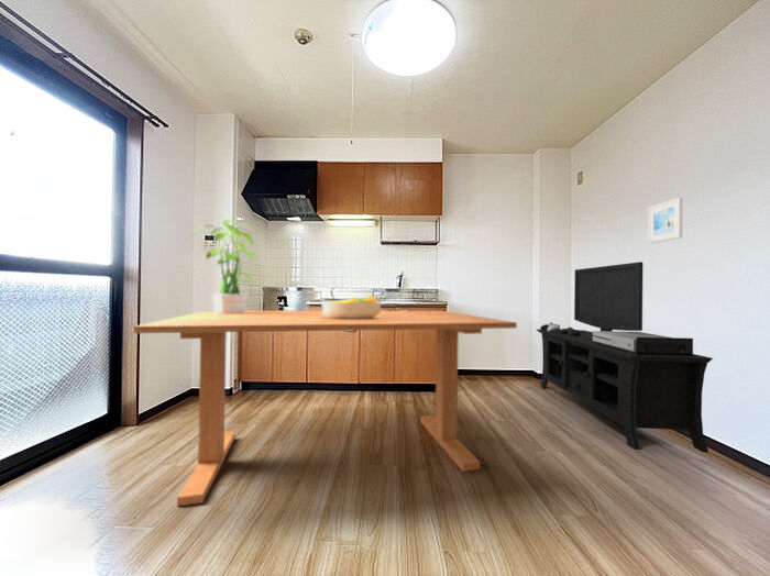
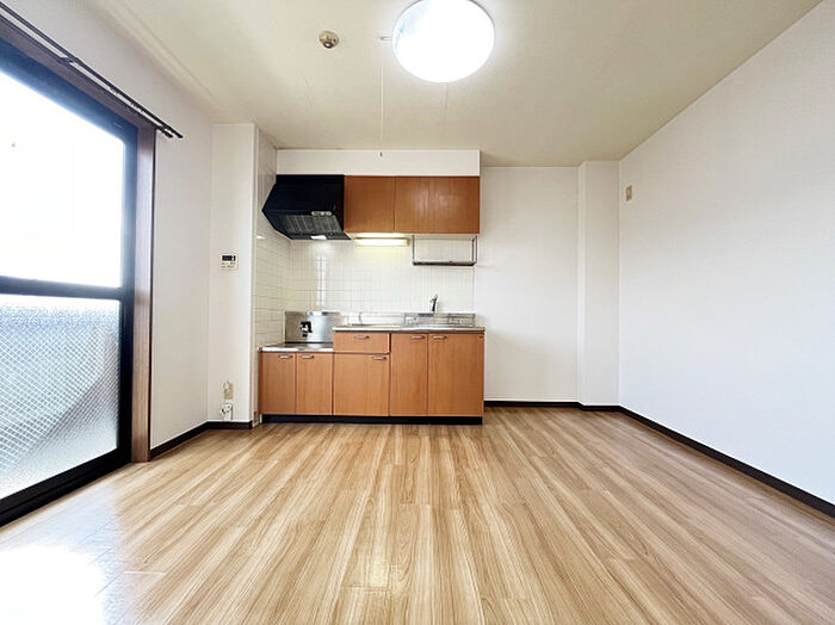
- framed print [647,197,684,244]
- dining table [133,310,518,508]
- fruit bowl [320,293,383,319]
- potted plant [190,219,257,313]
- media console [536,261,714,454]
